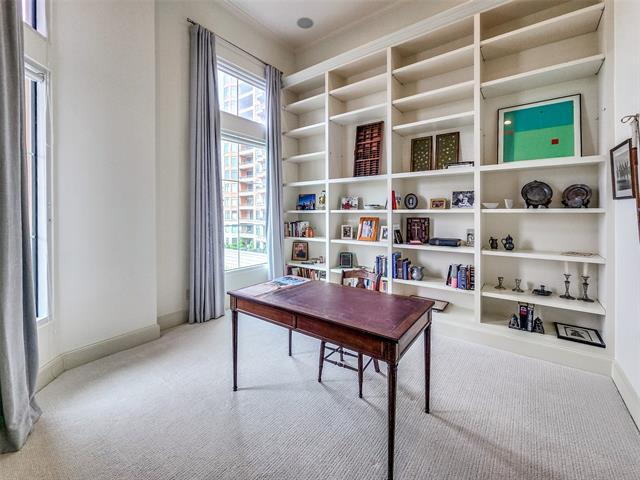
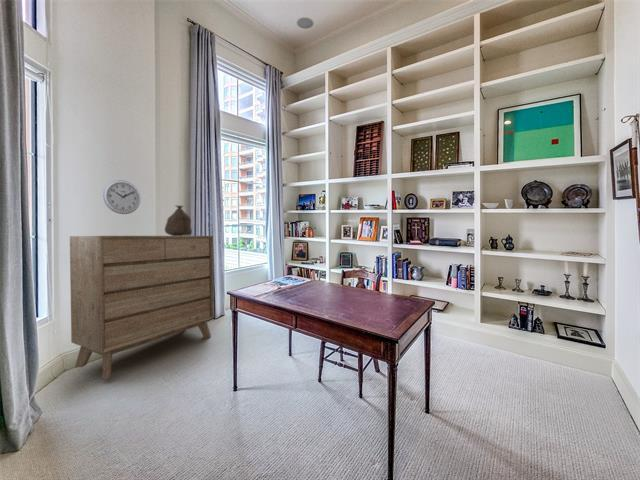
+ dresser [69,235,215,381]
+ wall clock [102,179,142,215]
+ bag [164,205,193,236]
